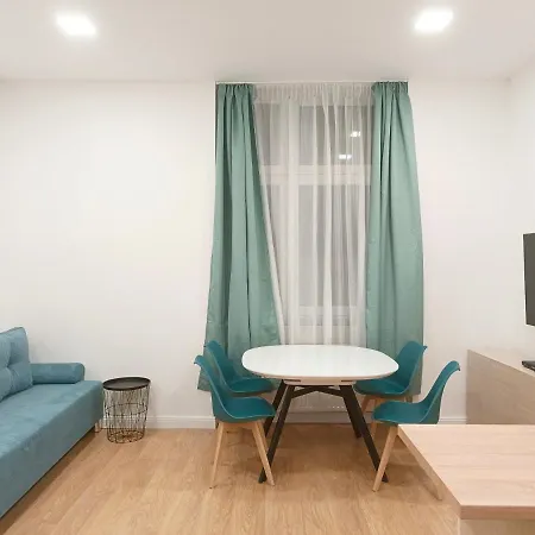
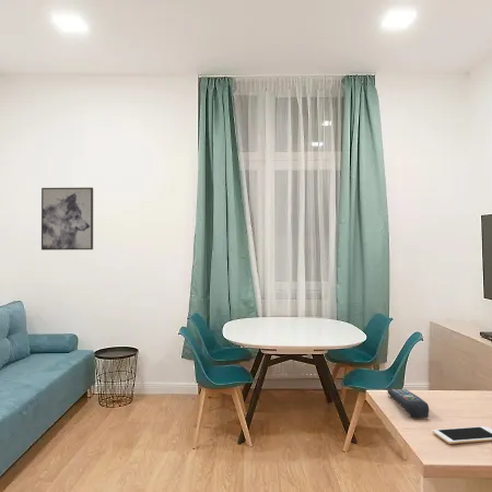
+ remote control [386,388,430,419]
+ wall art [40,187,94,251]
+ cell phone [432,425,492,445]
